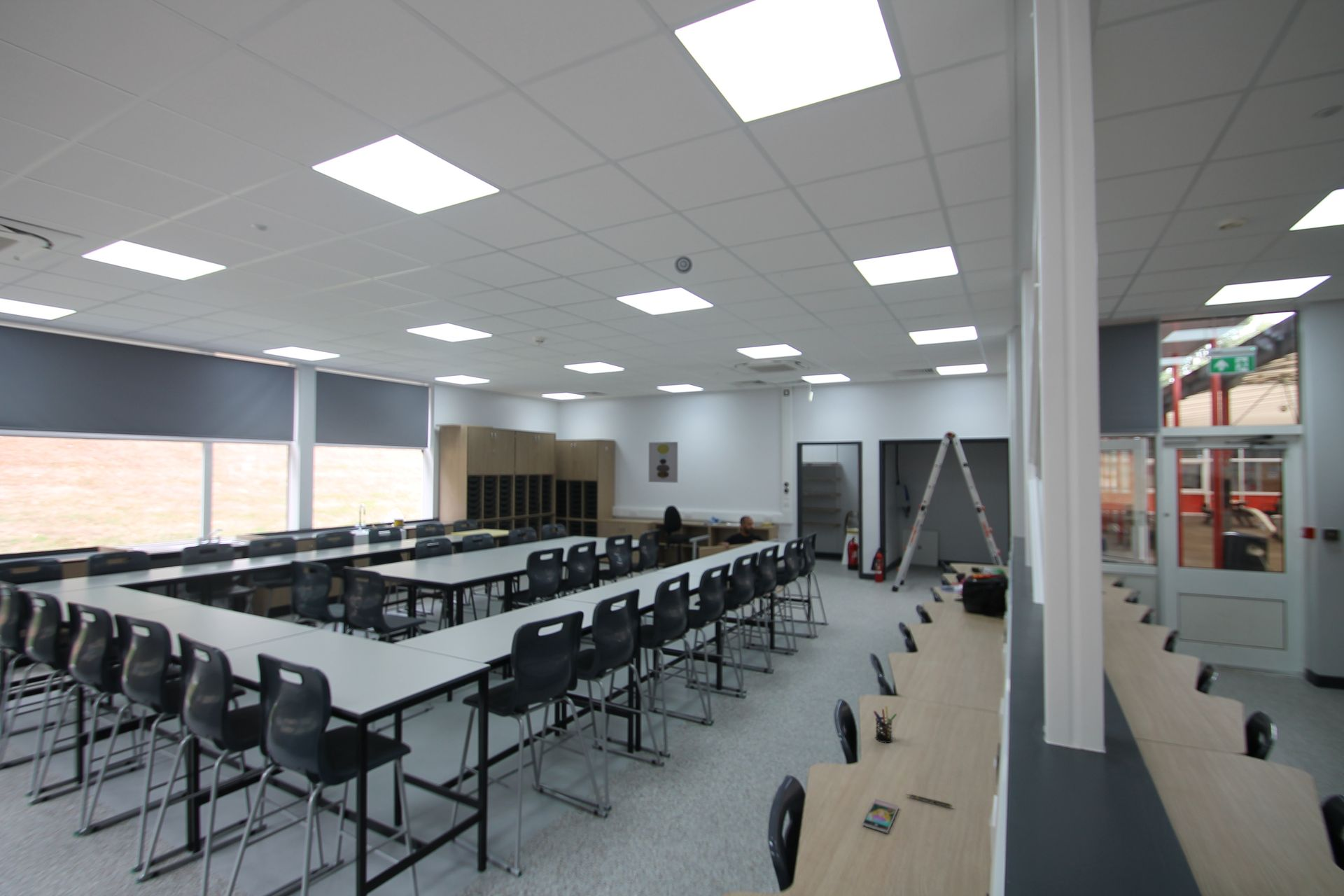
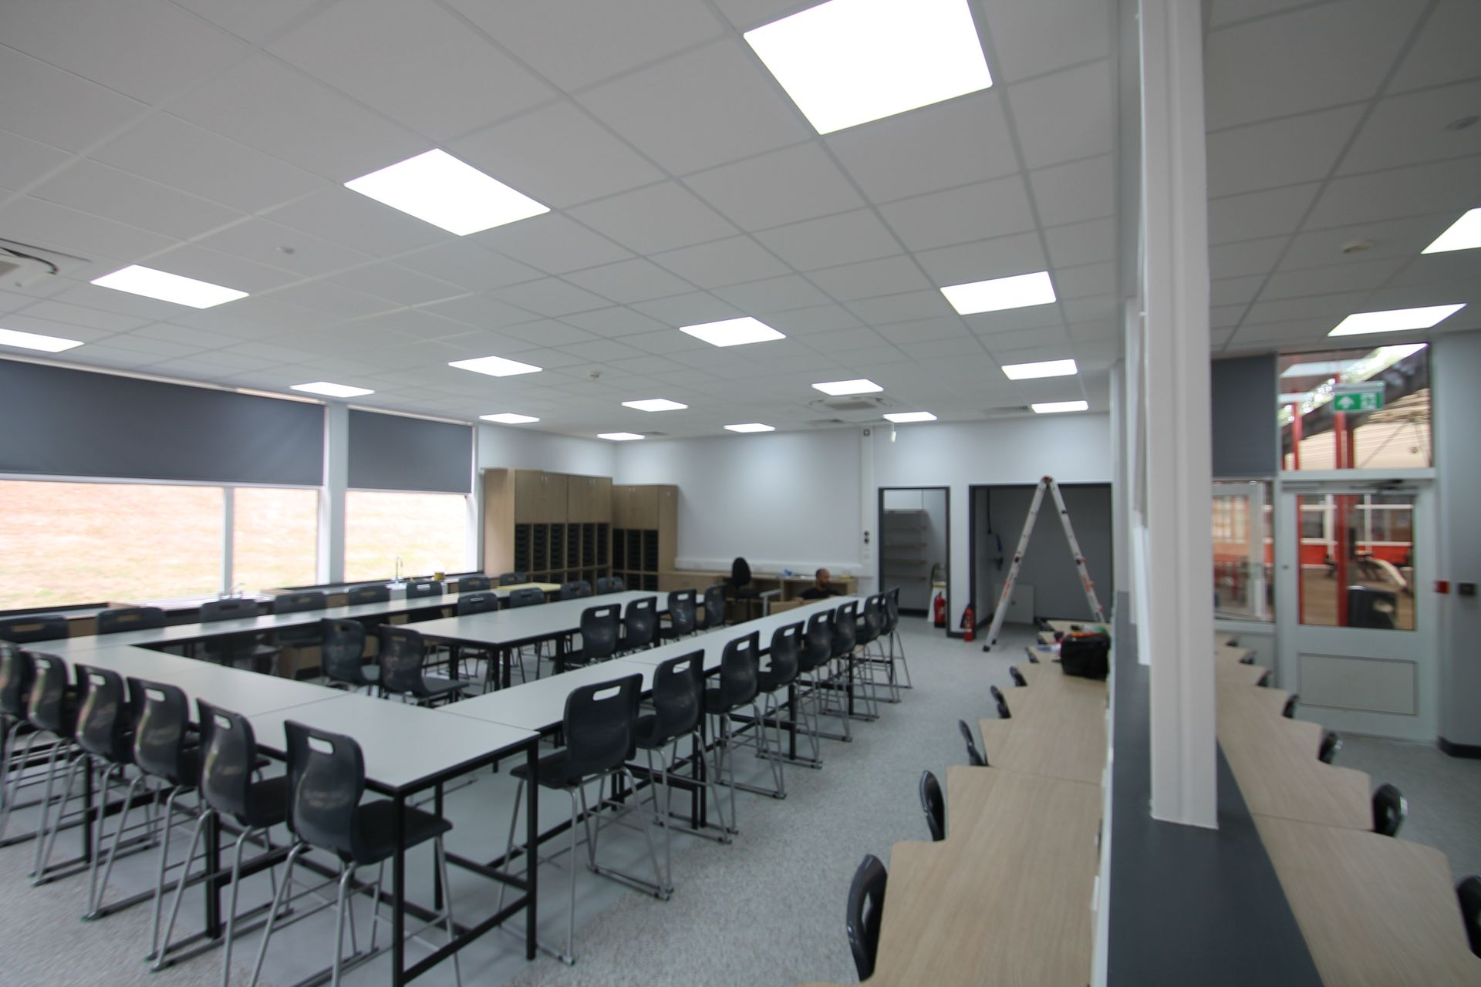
- smartphone [862,798,900,834]
- wall art [648,441,678,484]
- pen holder [873,706,897,743]
- smoke detector [673,255,694,275]
- pen [904,793,953,808]
